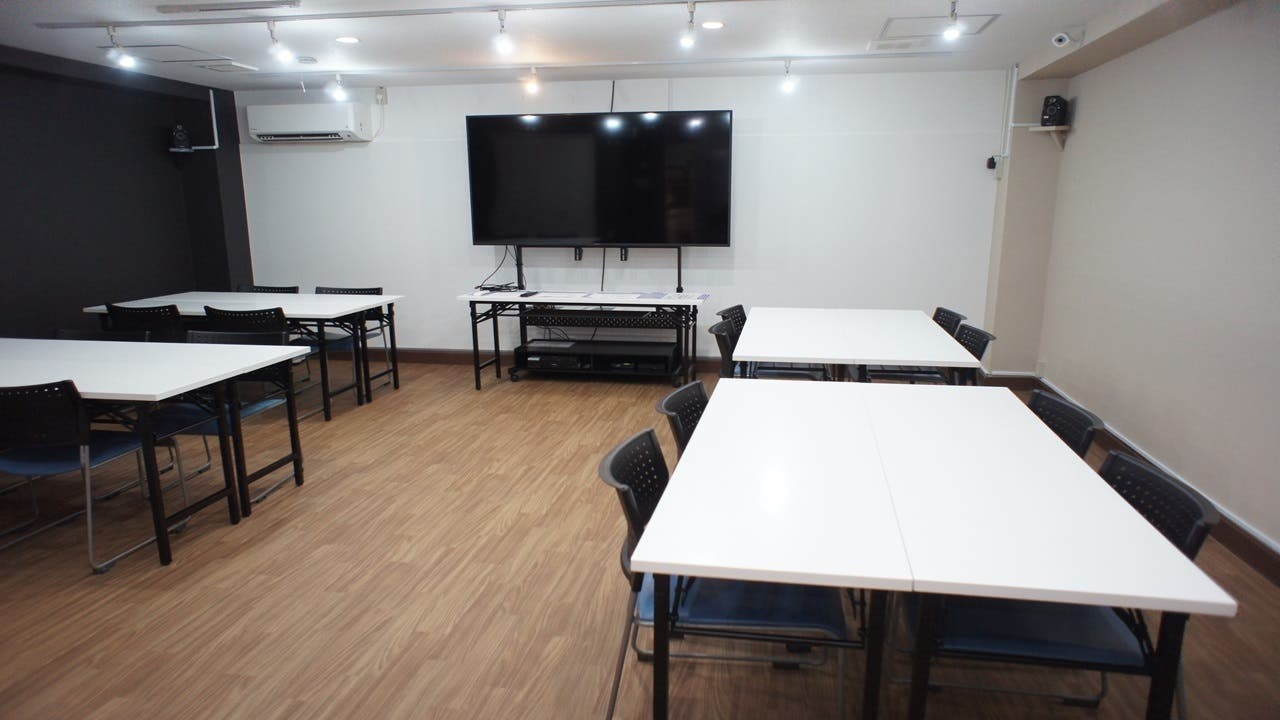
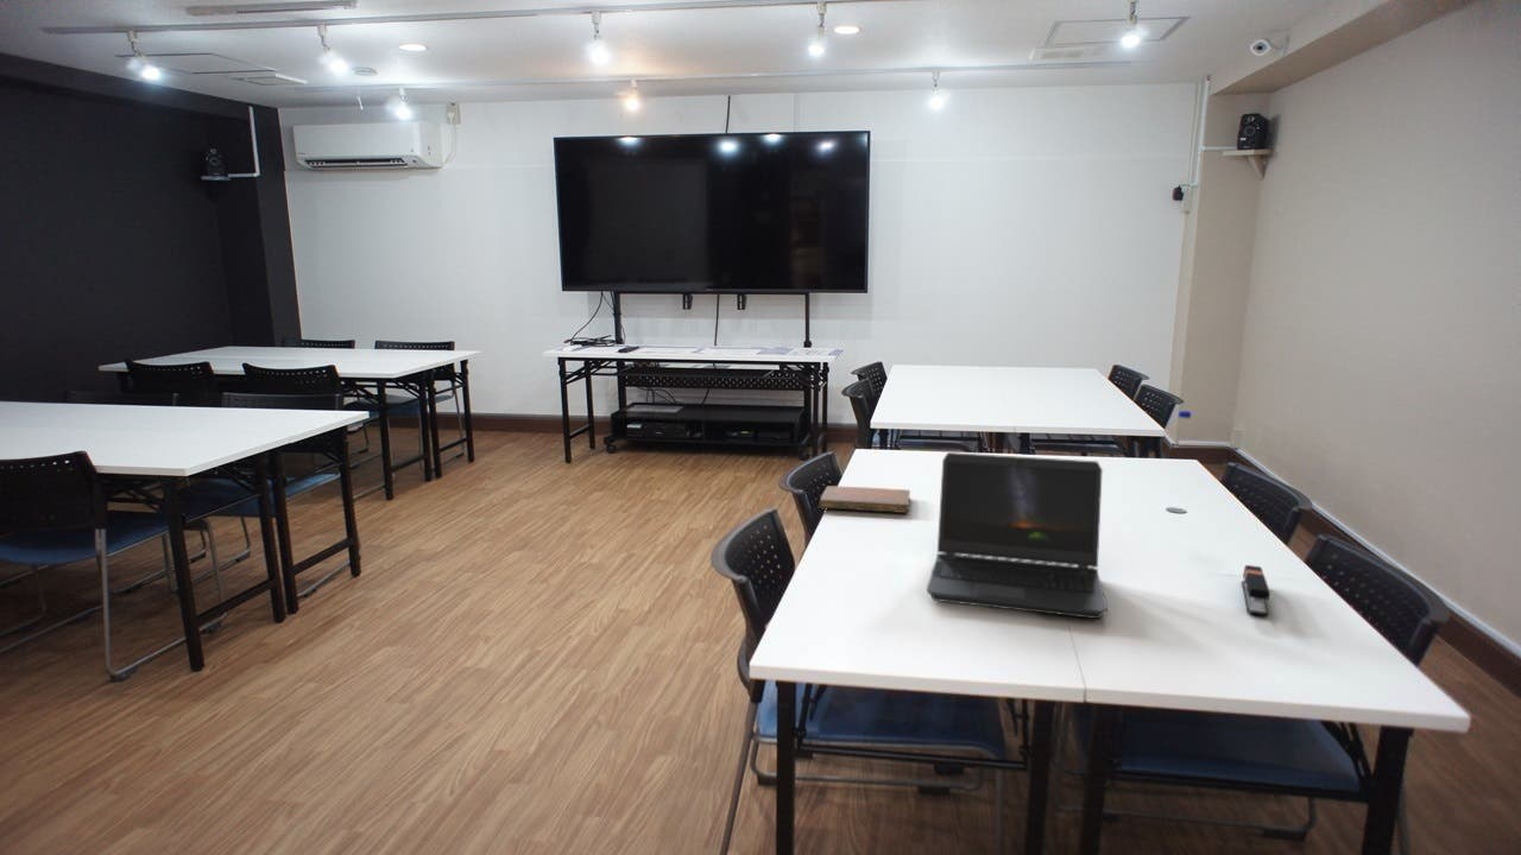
+ water bottle [1165,410,1195,514]
+ notebook [819,484,911,514]
+ laptop computer [926,451,1109,620]
+ stapler [1241,564,1271,618]
